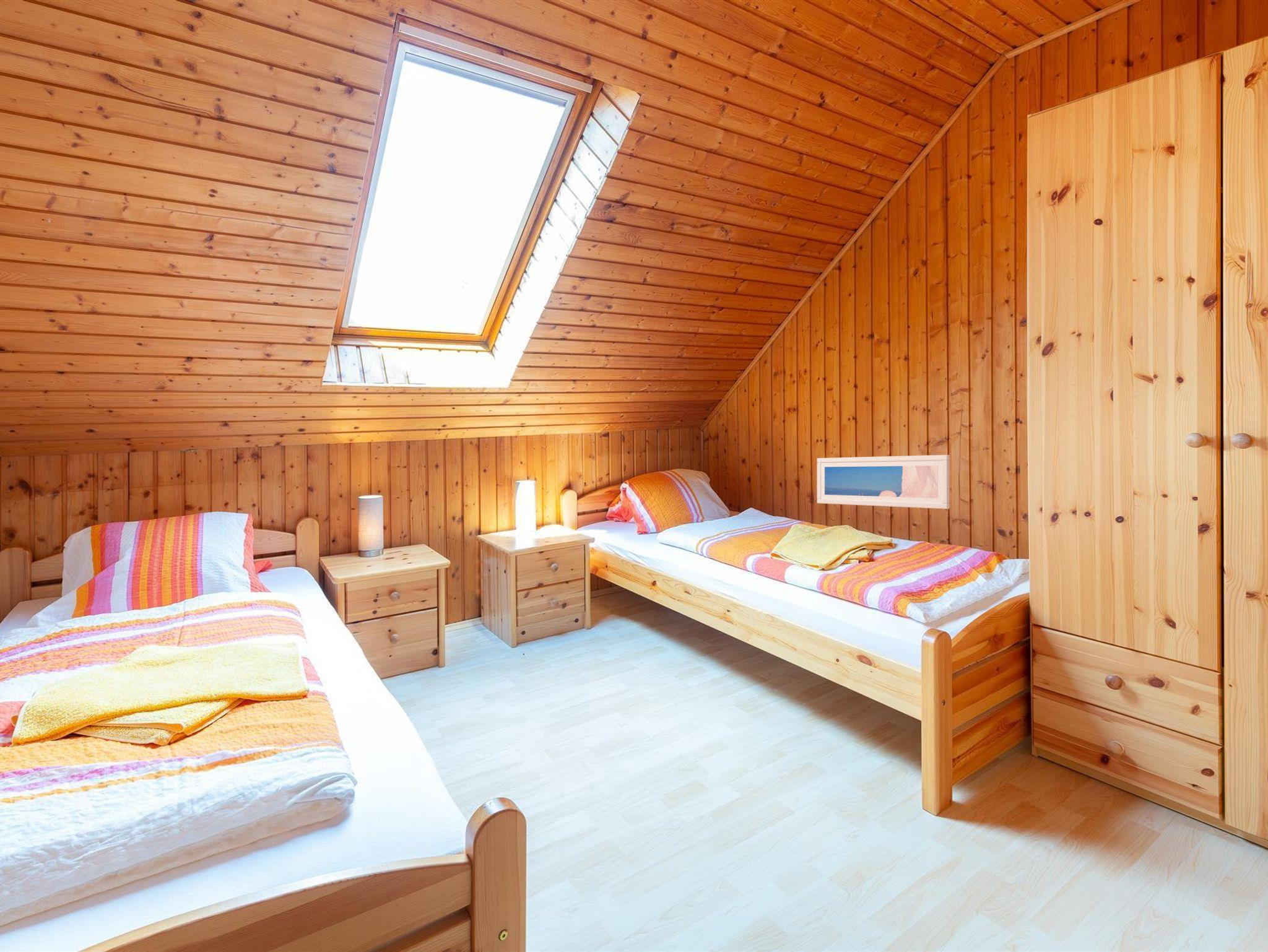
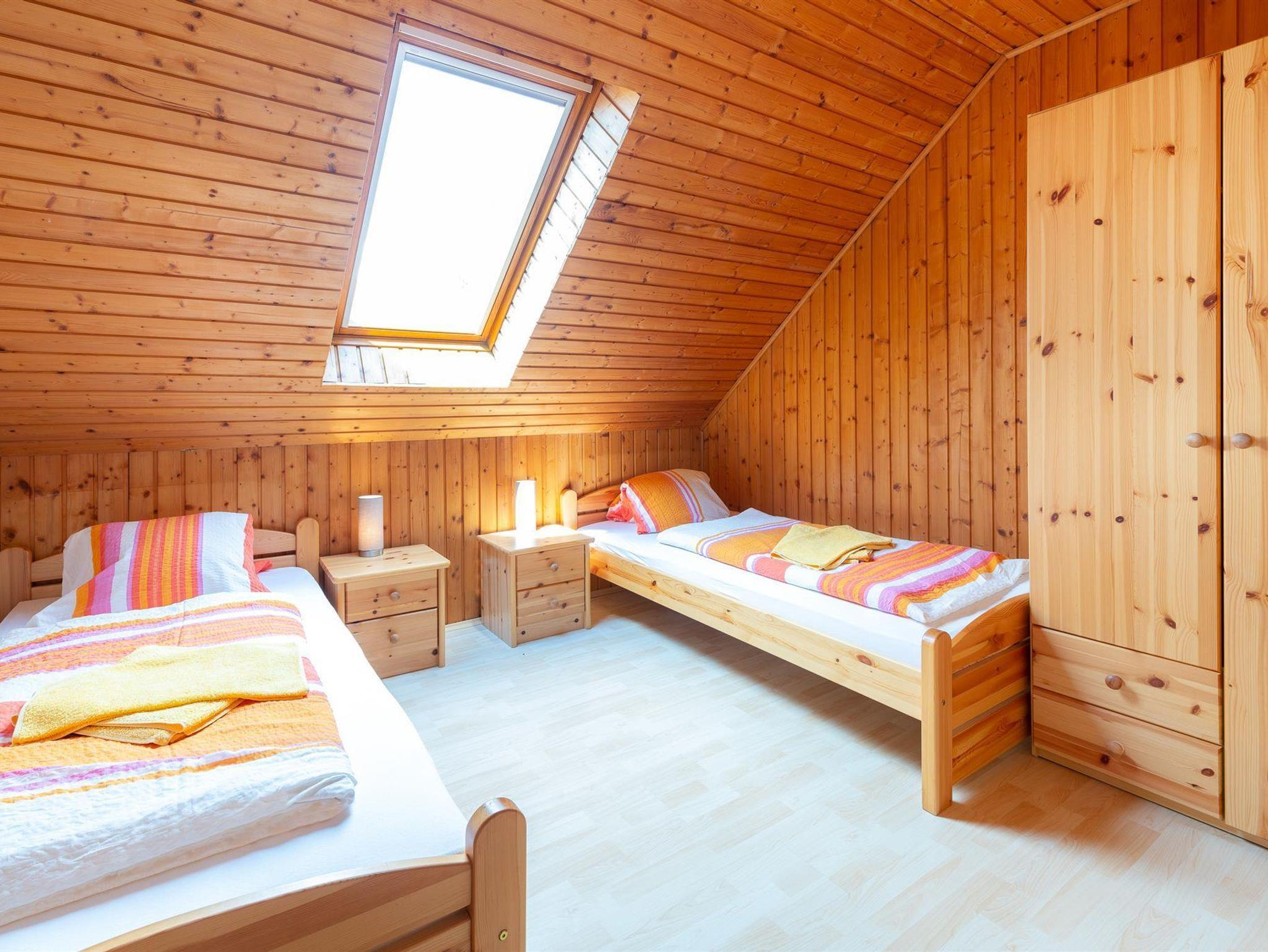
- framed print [817,454,950,509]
